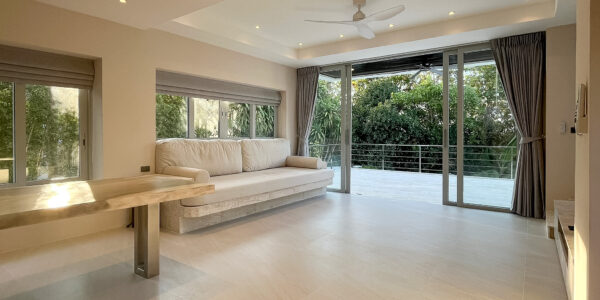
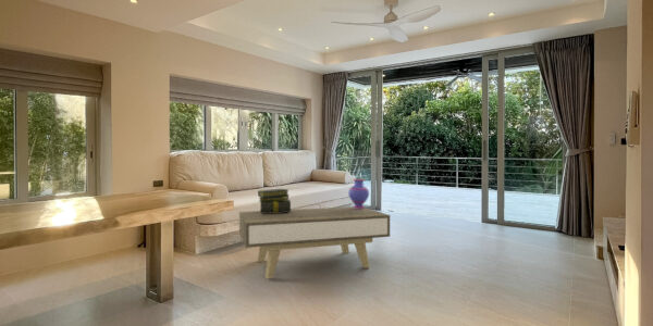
+ coffee table [238,205,391,279]
+ stack of books [257,188,292,213]
+ vase [347,178,370,209]
